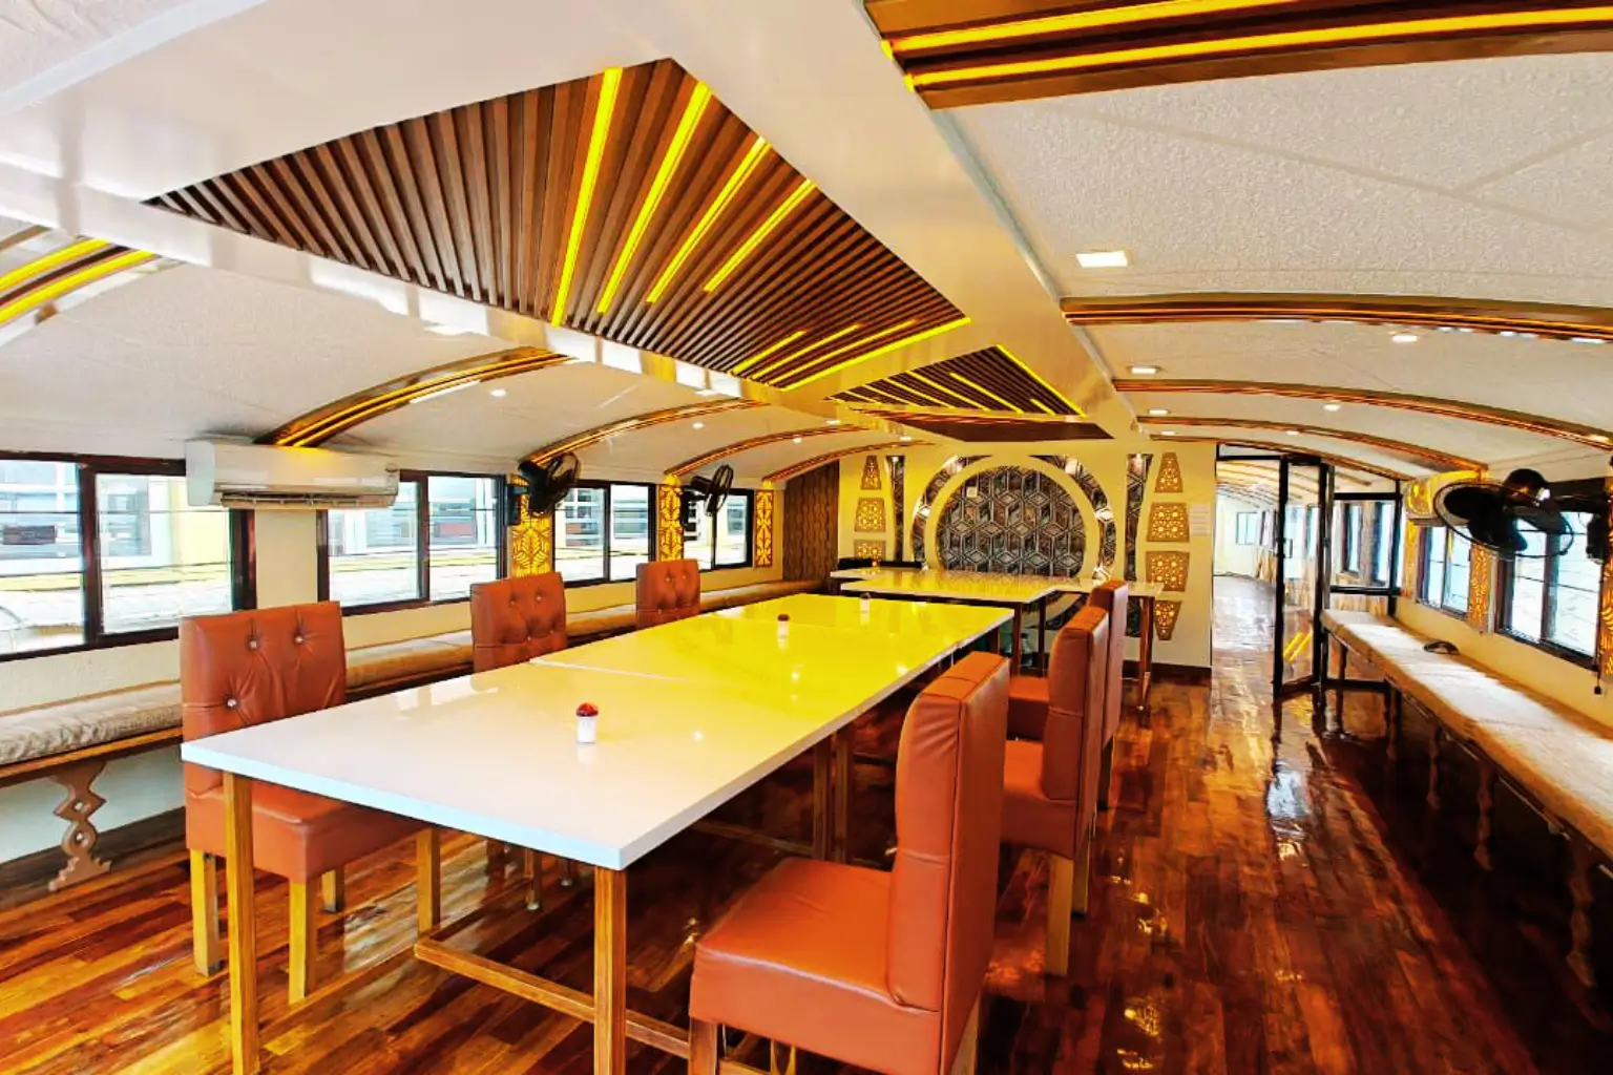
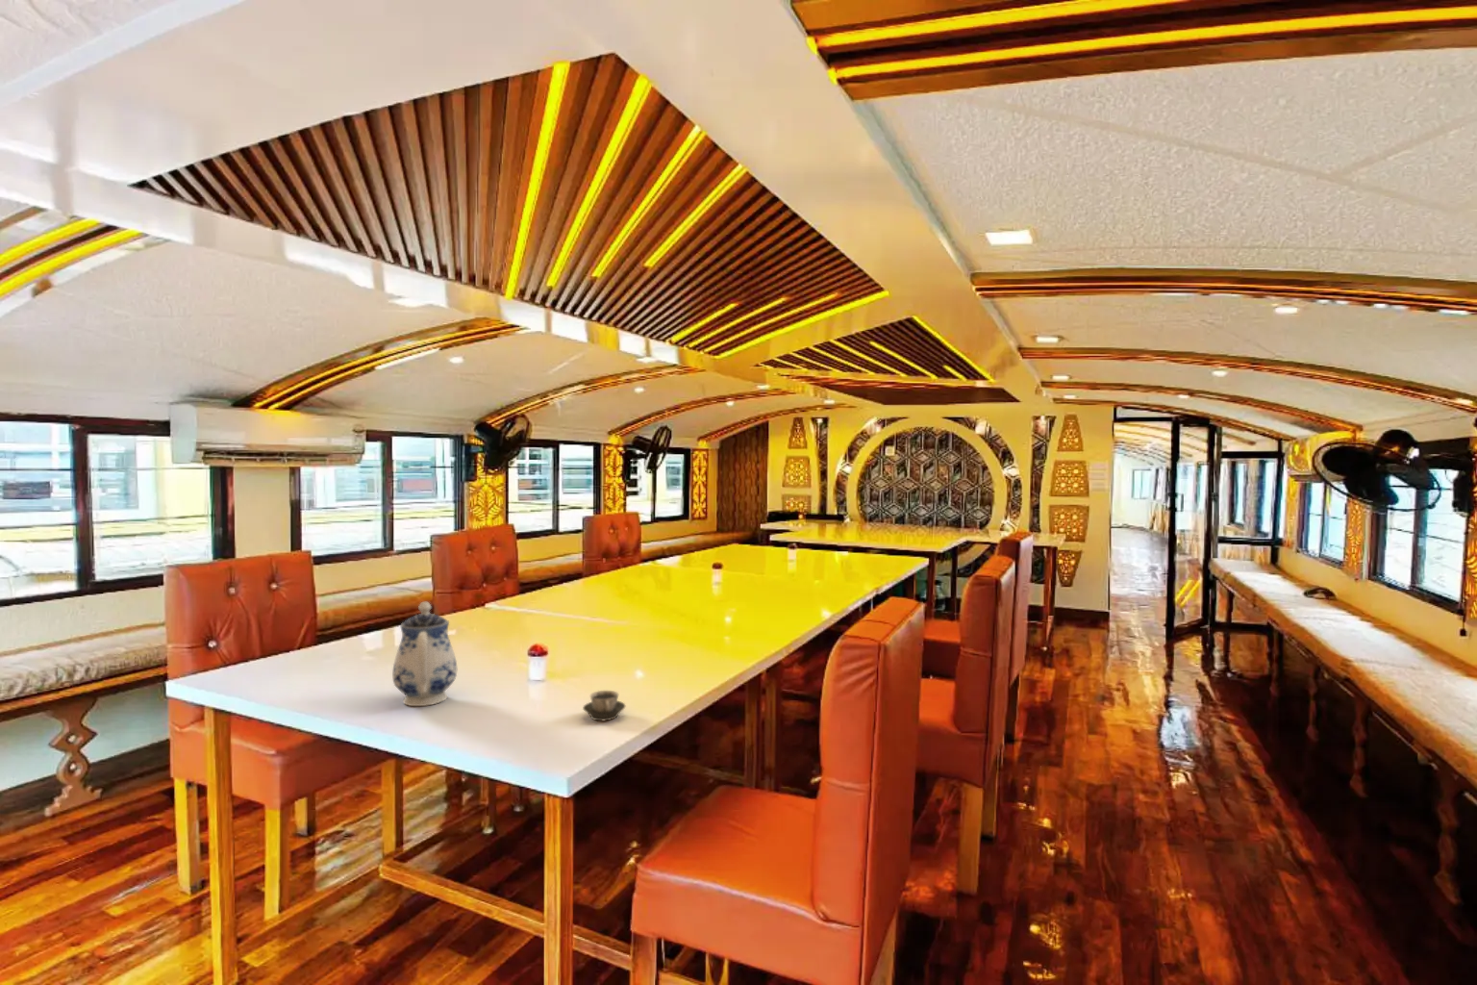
+ teapot [391,601,457,707]
+ cup [581,689,626,721]
